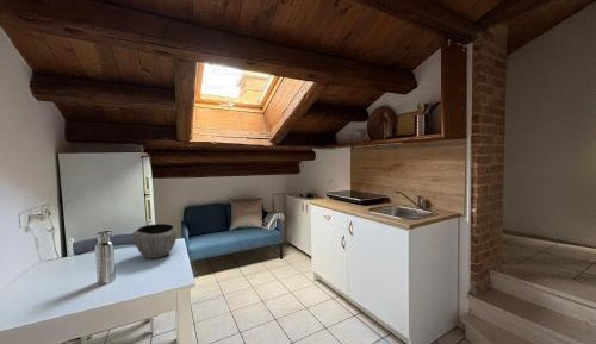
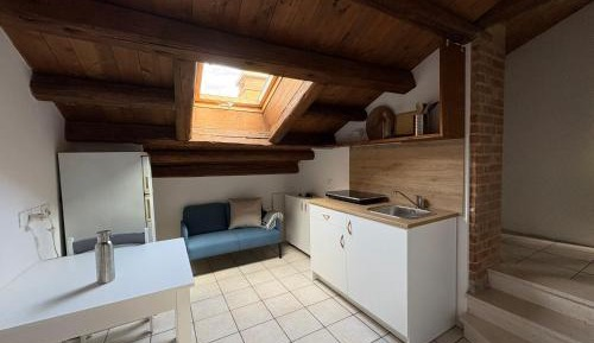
- bowl [131,223,178,259]
